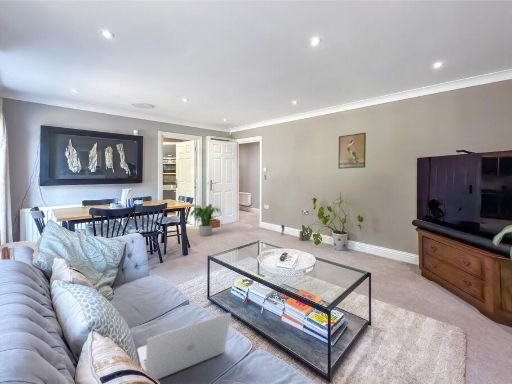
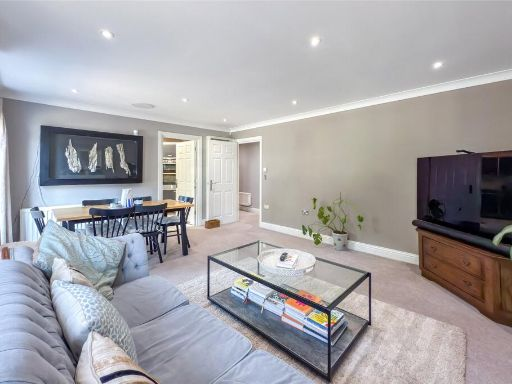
- laptop [137,312,232,381]
- potted plant [189,203,225,237]
- speaker [280,223,311,241]
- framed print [337,132,367,170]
